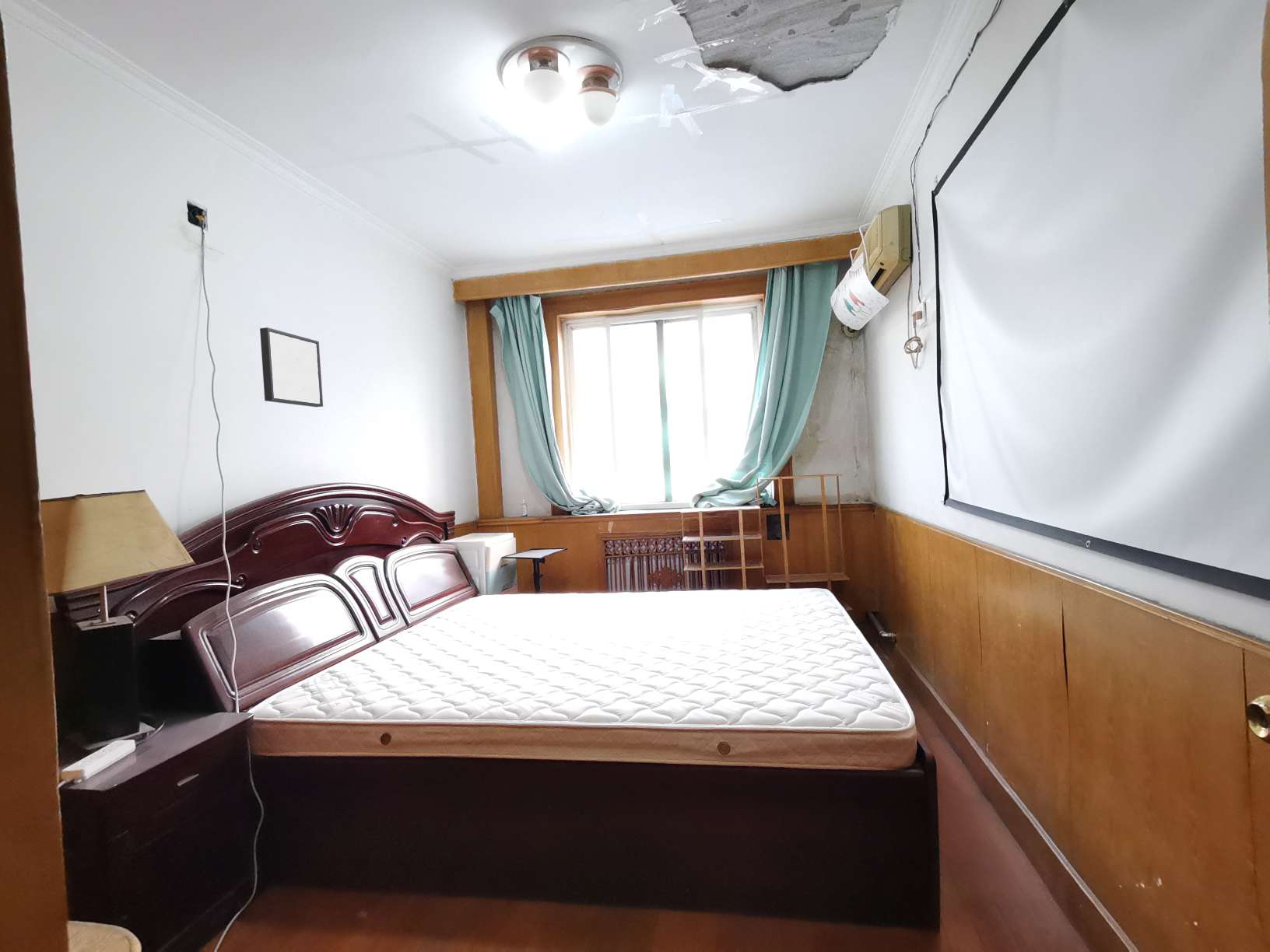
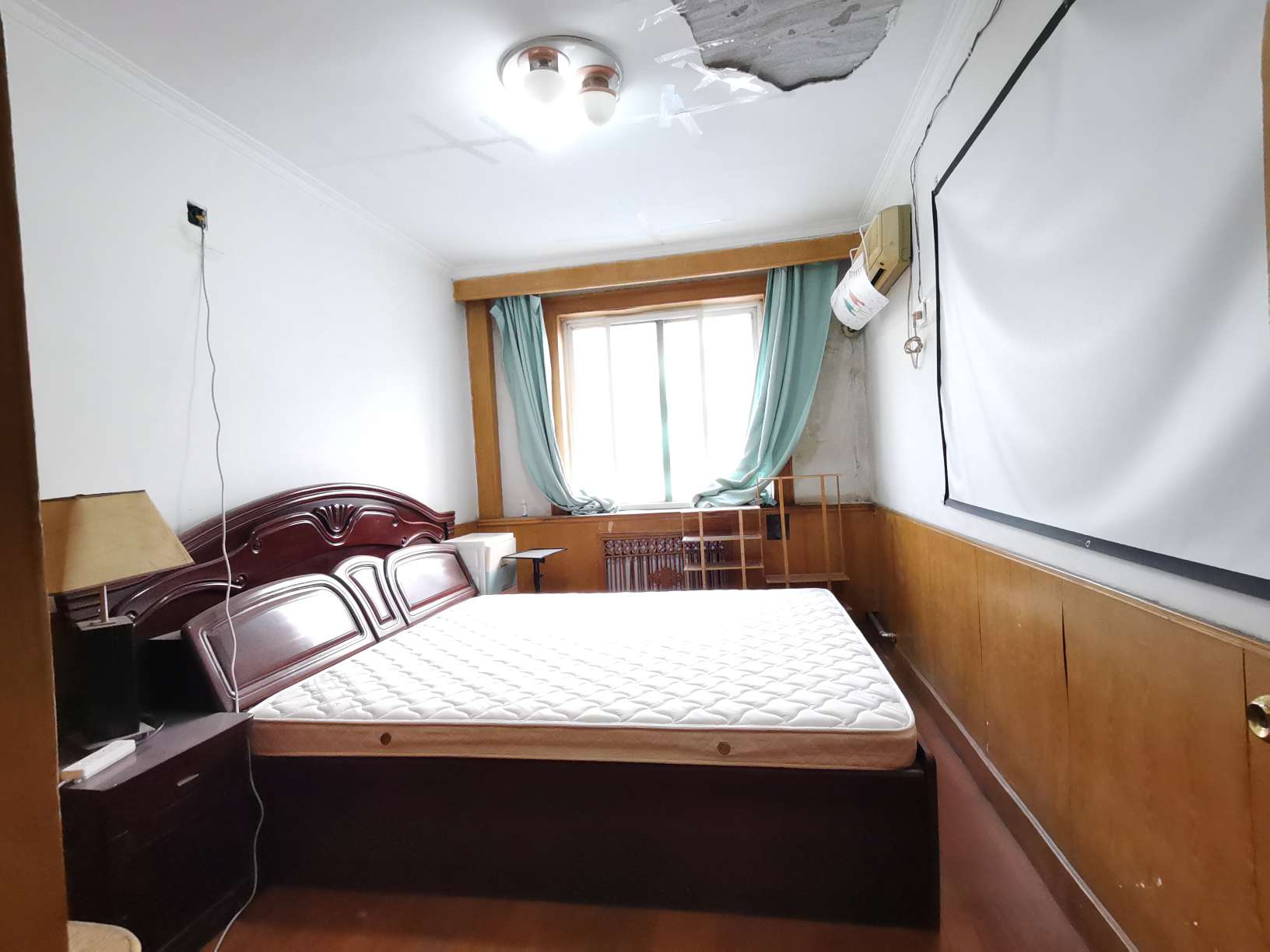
- wall art [259,327,324,408]
